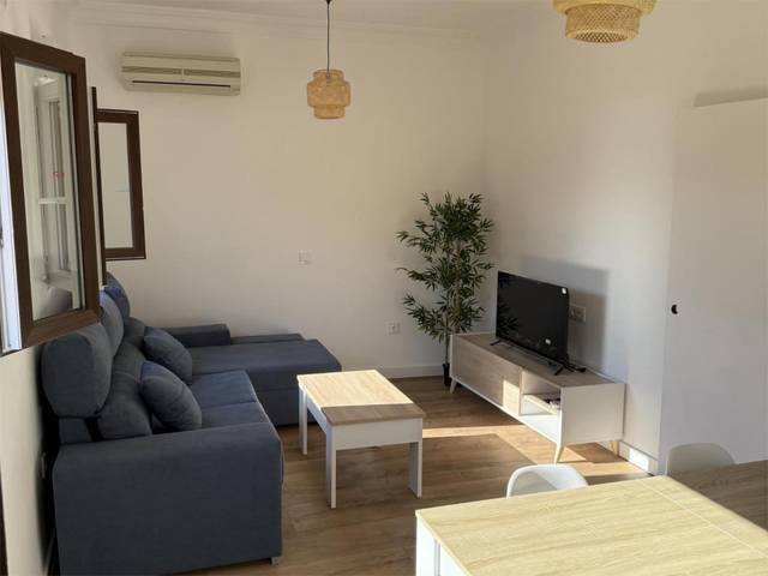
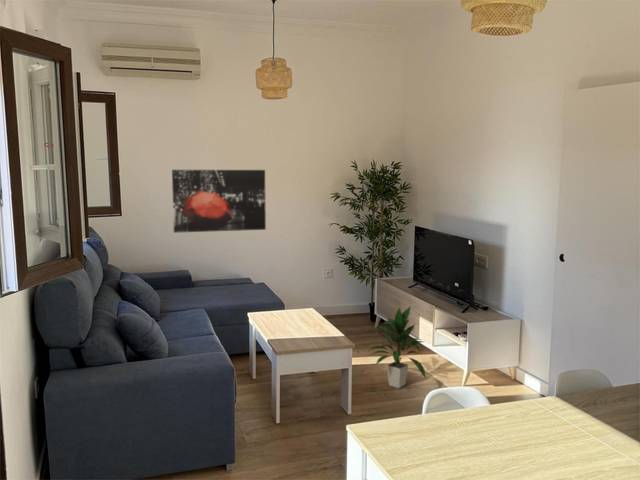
+ indoor plant [367,305,427,389]
+ wall art [171,169,267,234]
